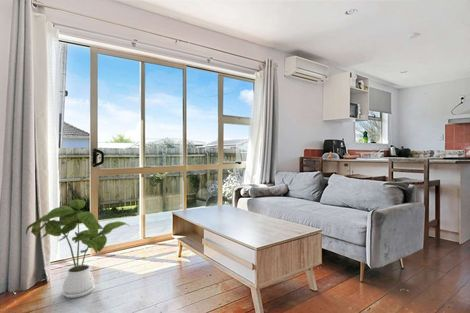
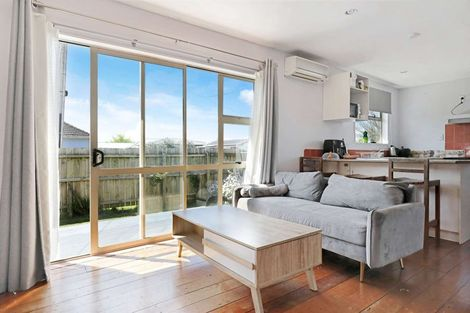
- house plant [25,199,131,299]
